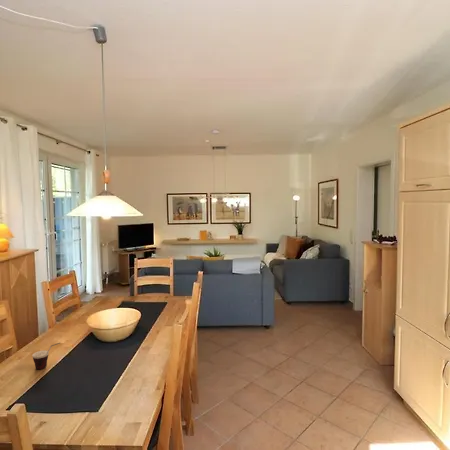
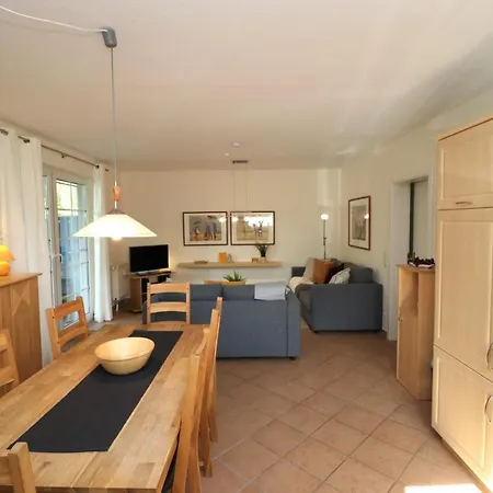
- cup [31,342,61,370]
